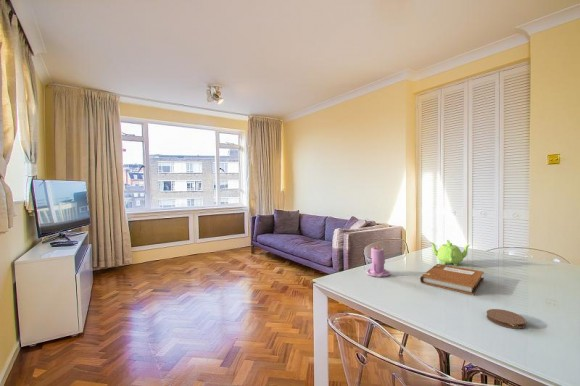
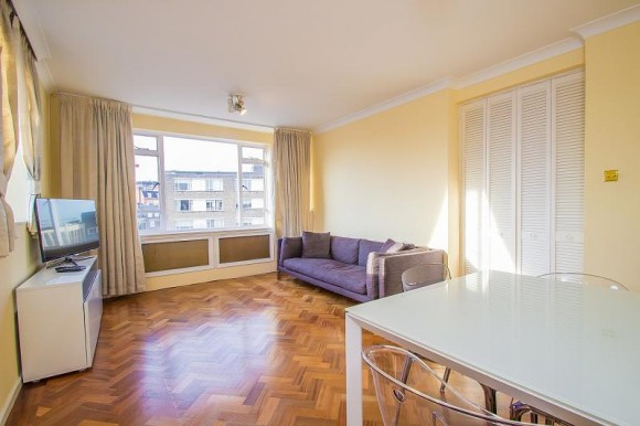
- coaster [486,308,527,330]
- notebook [419,263,485,296]
- candle [365,244,391,278]
- teapot [429,239,471,267]
